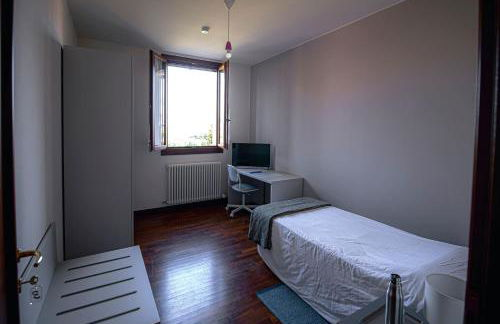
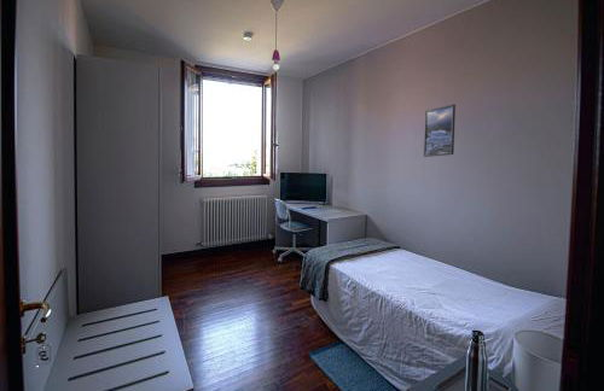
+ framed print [423,103,457,158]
